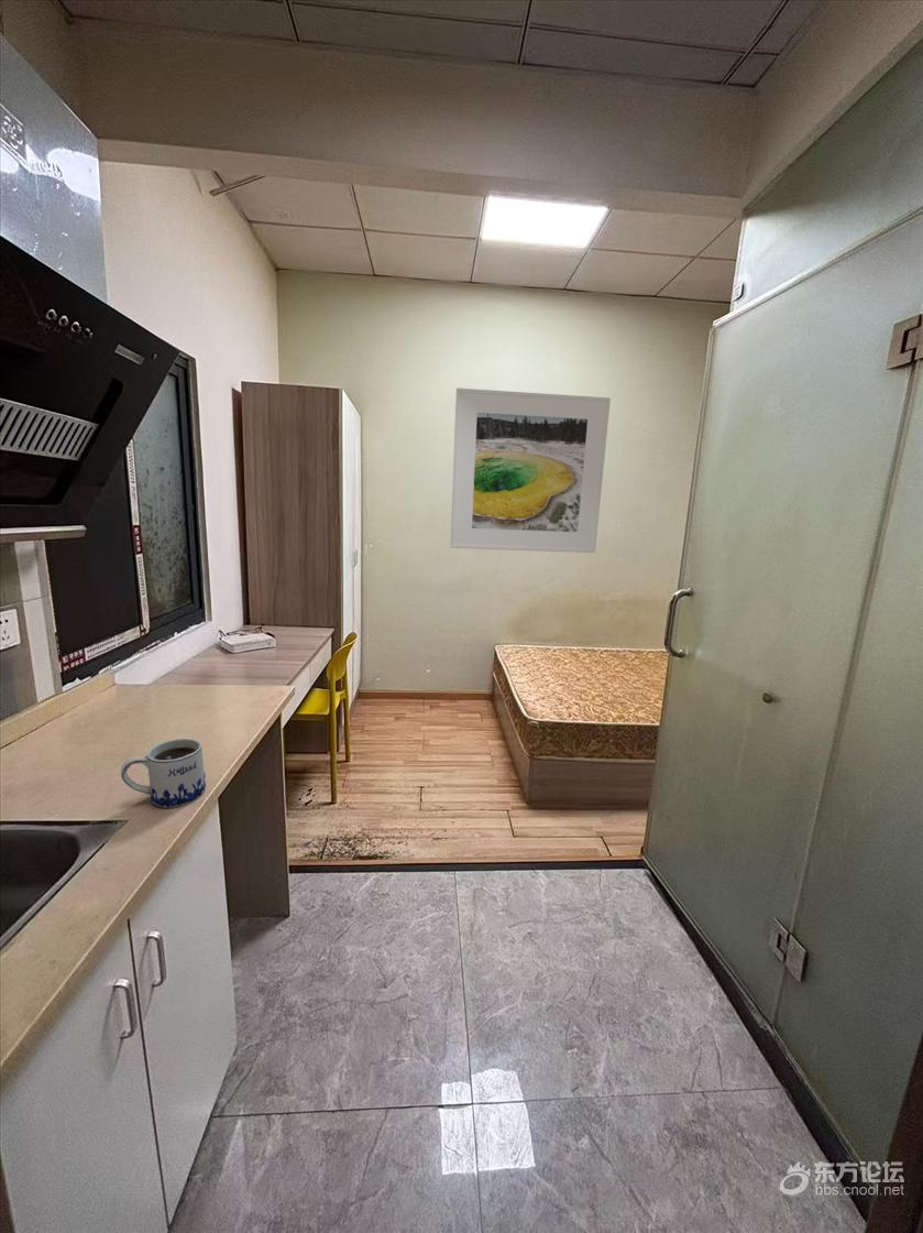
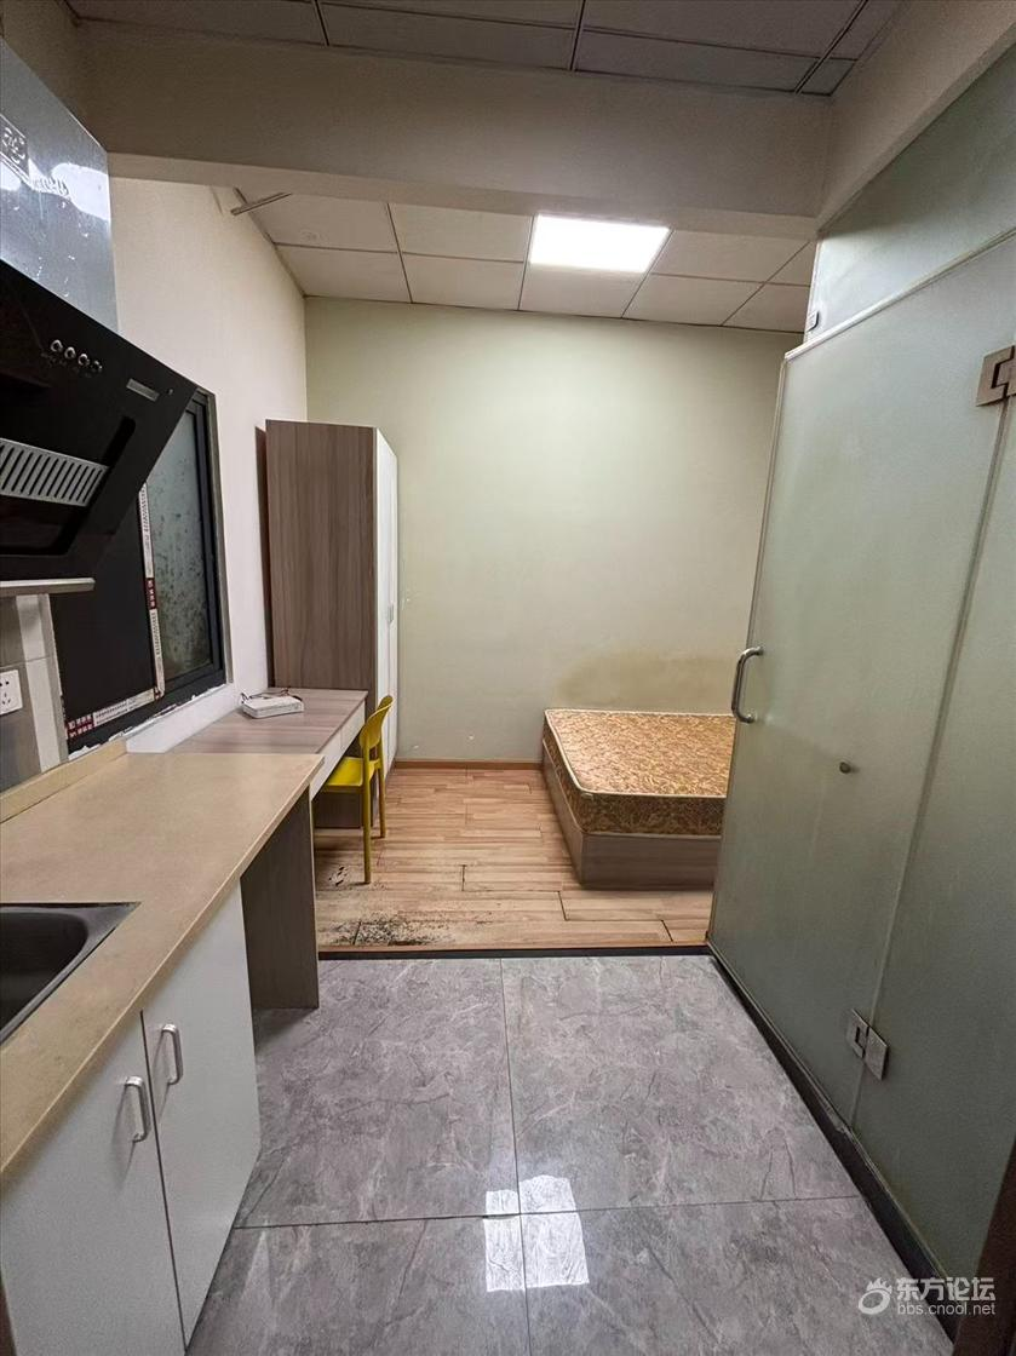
- mug [120,738,207,809]
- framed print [450,388,612,554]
